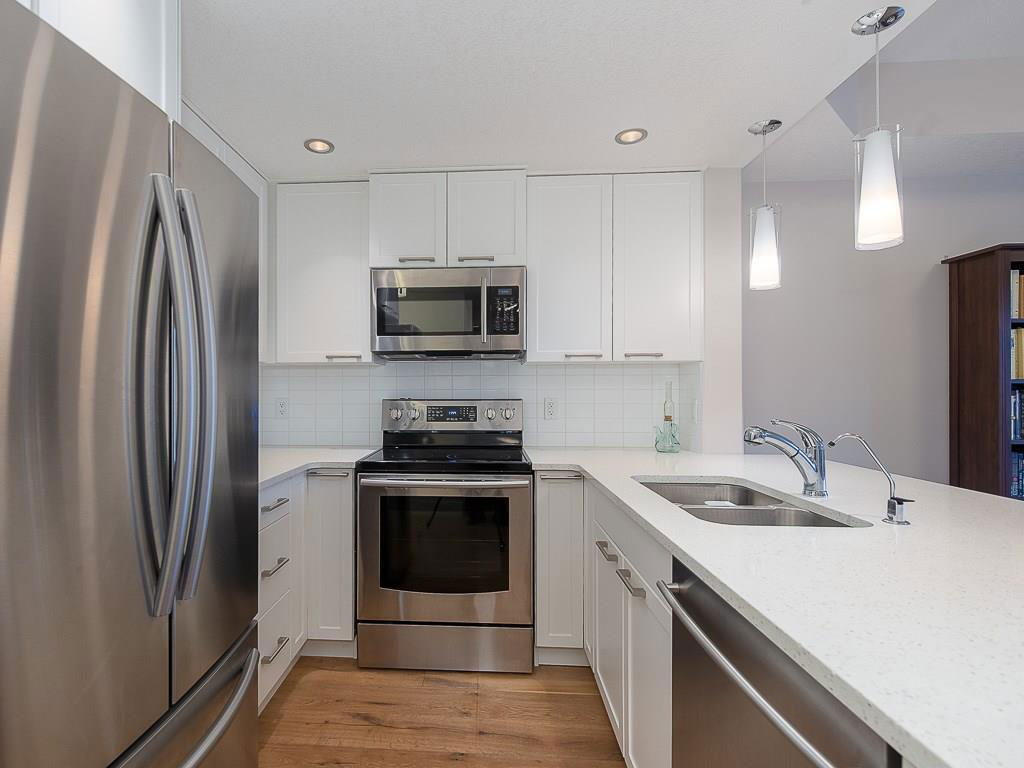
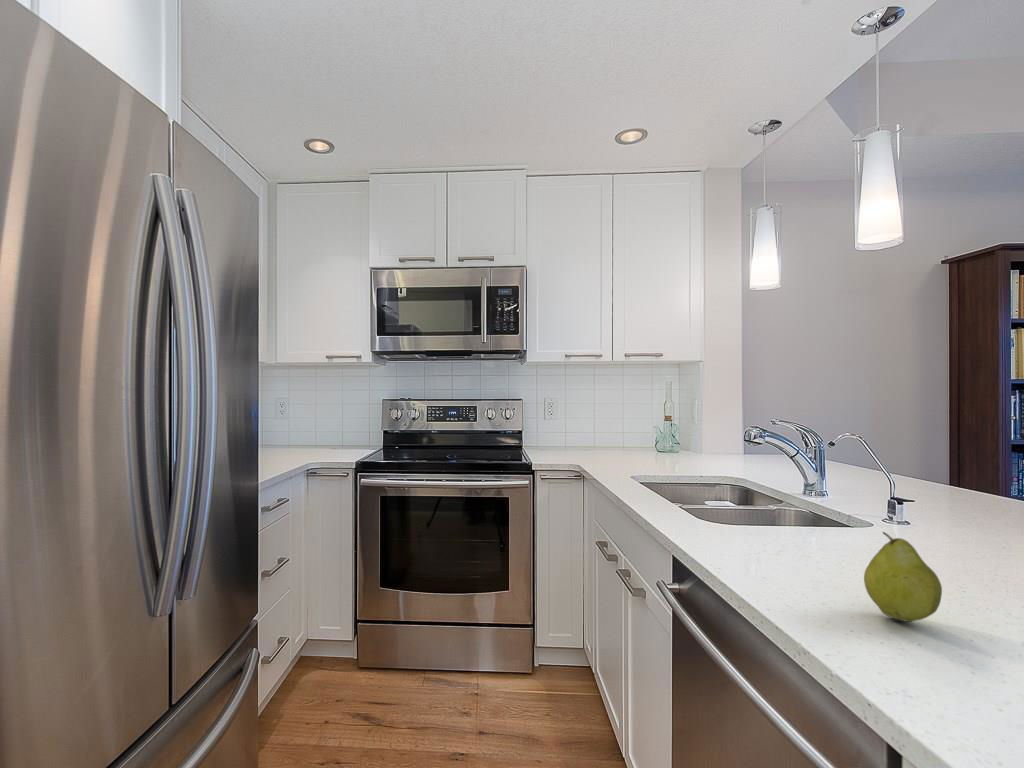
+ fruit [863,531,943,623]
